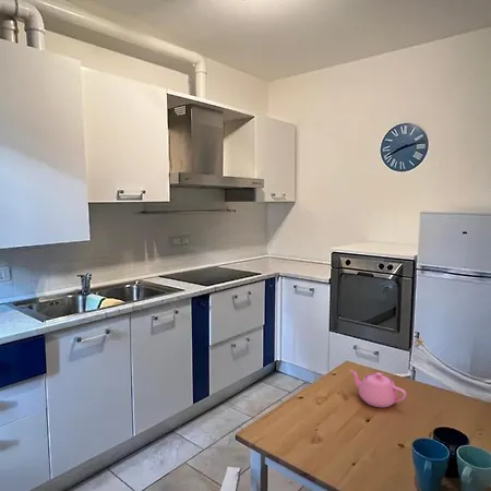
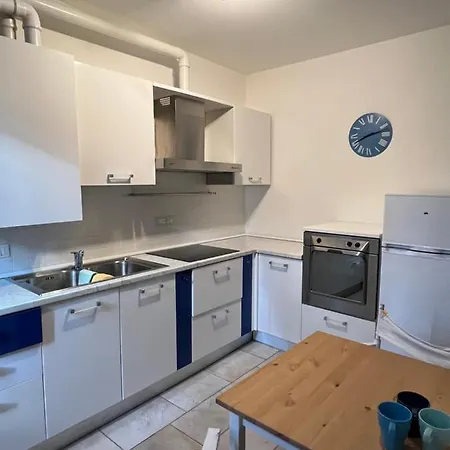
- teapot [349,369,407,408]
